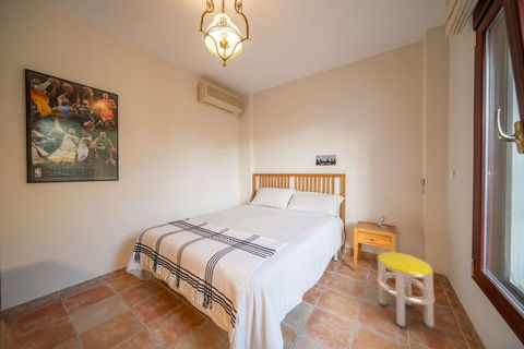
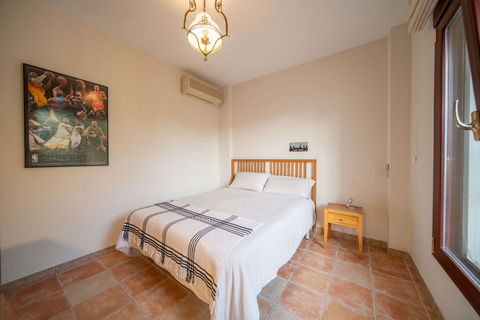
- stool [376,251,436,329]
